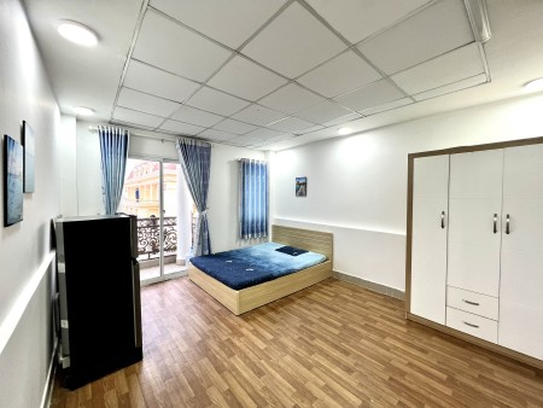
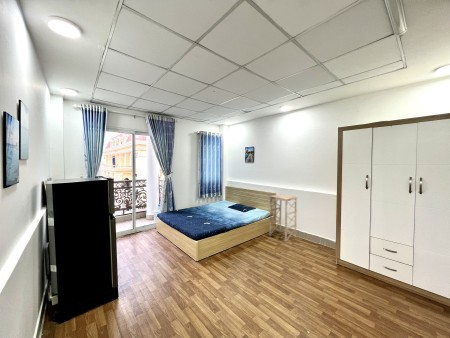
+ pedestal table [268,194,299,243]
